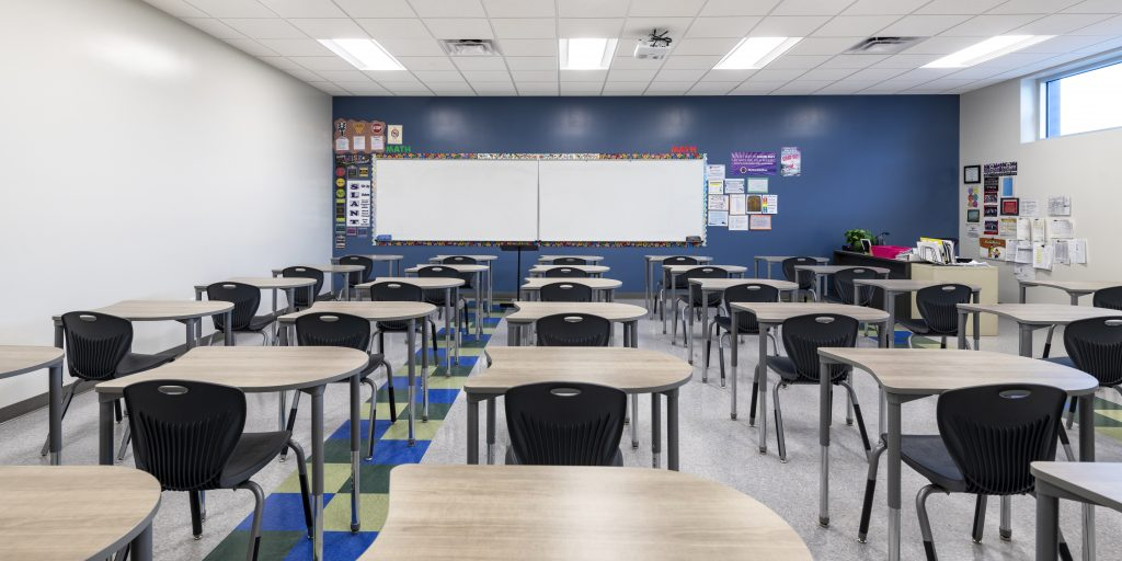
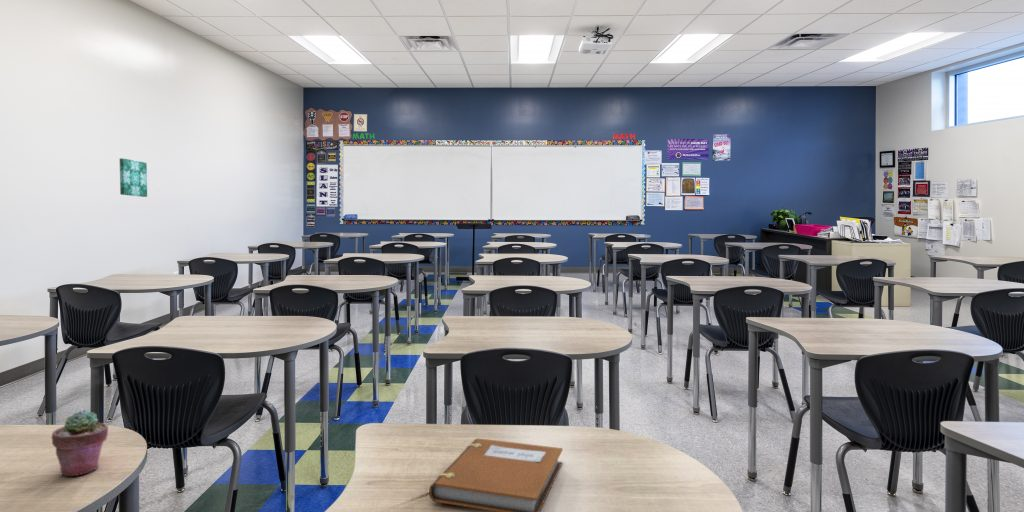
+ notebook [428,438,564,512]
+ wall art [119,157,148,198]
+ potted succulent [50,409,109,477]
